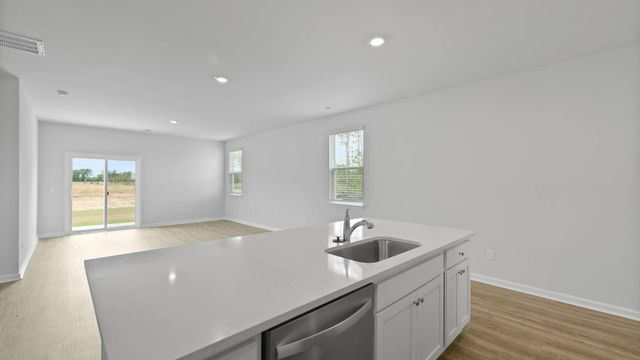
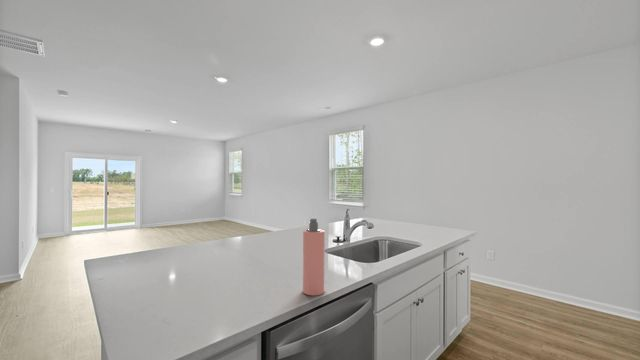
+ spray bottle [302,218,326,296]
